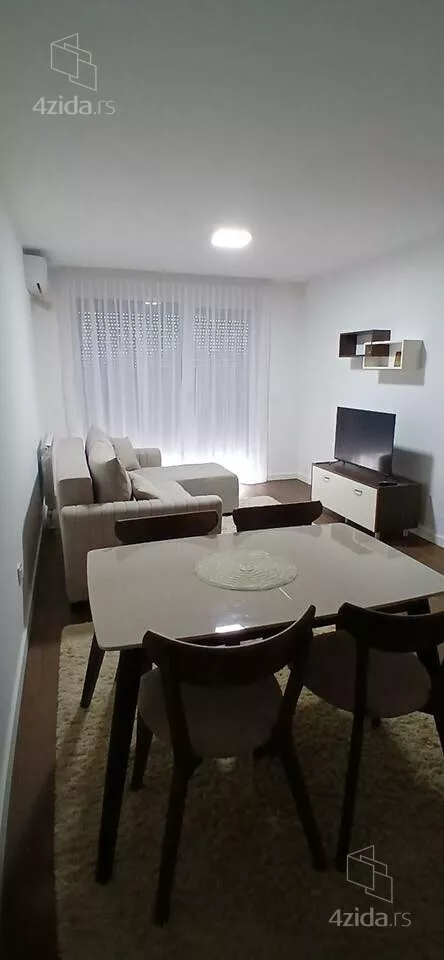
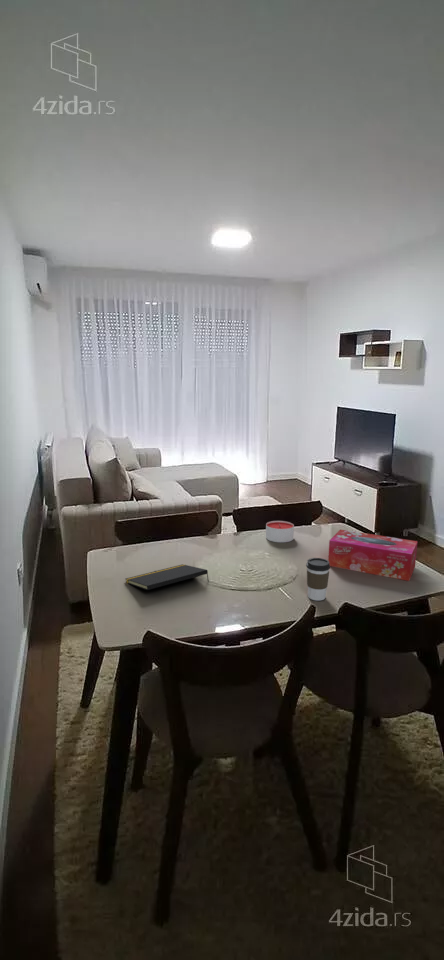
+ coffee cup [305,557,331,601]
+ tissue box [327,529,418,582]
+ candle [265,520,295,543]
+ notepad [125,563,210,591]
